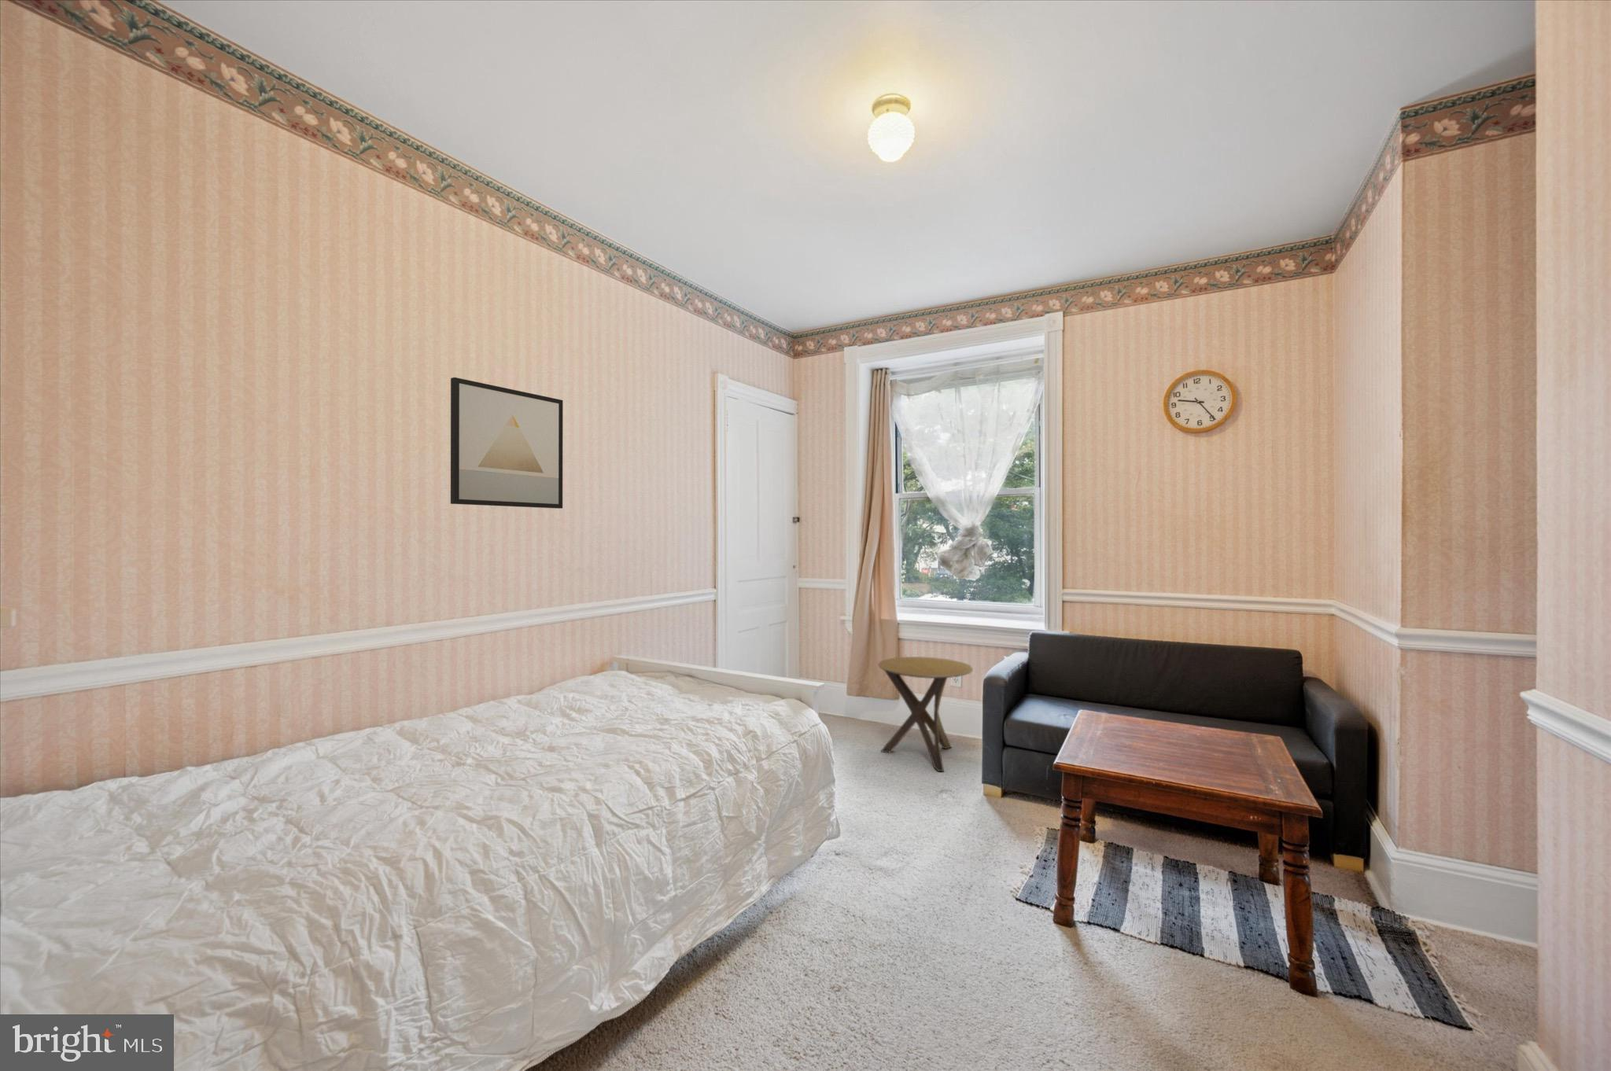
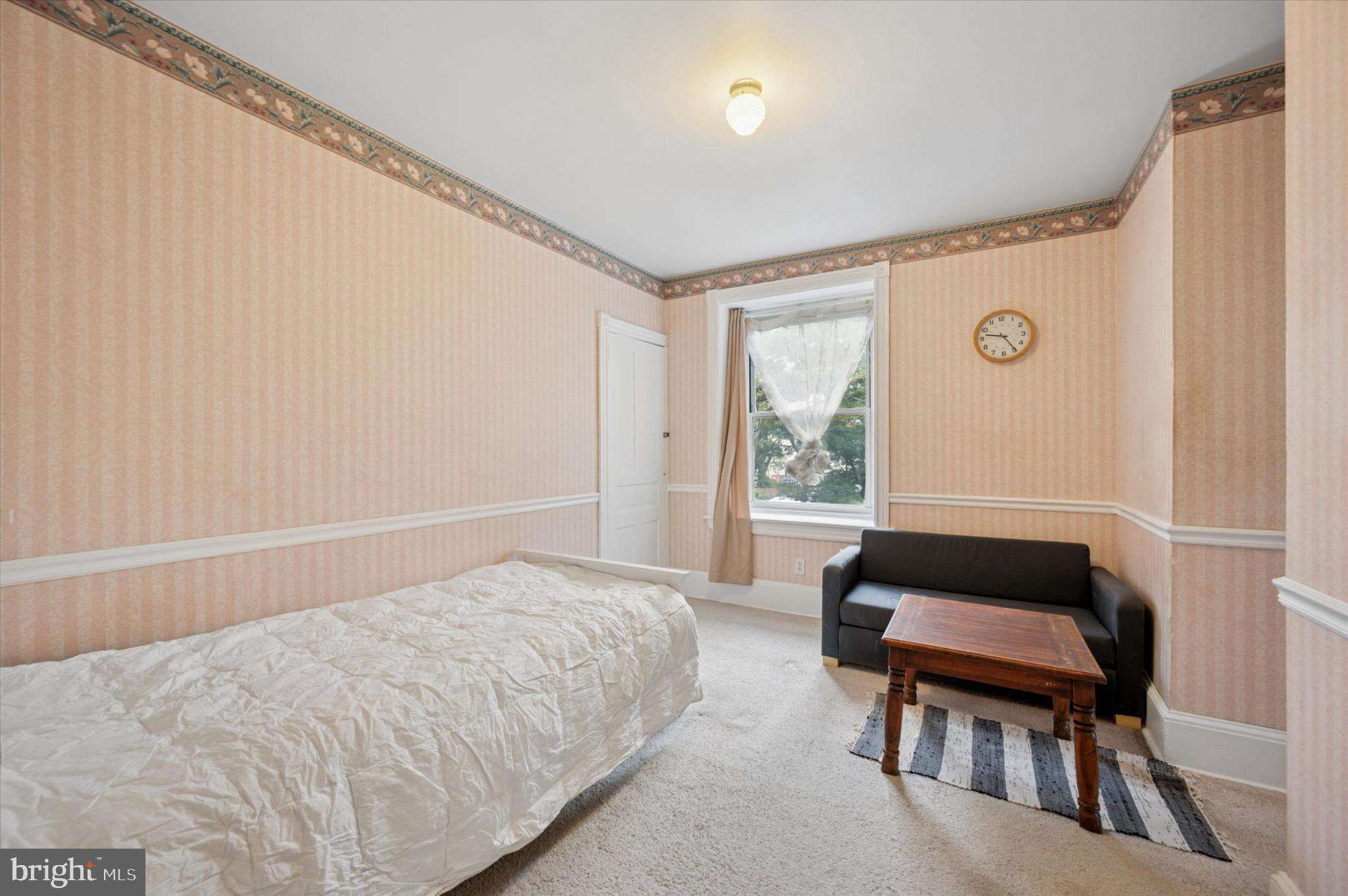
- side table [878,656,974,772]
- wall art [449,377,564,509]
